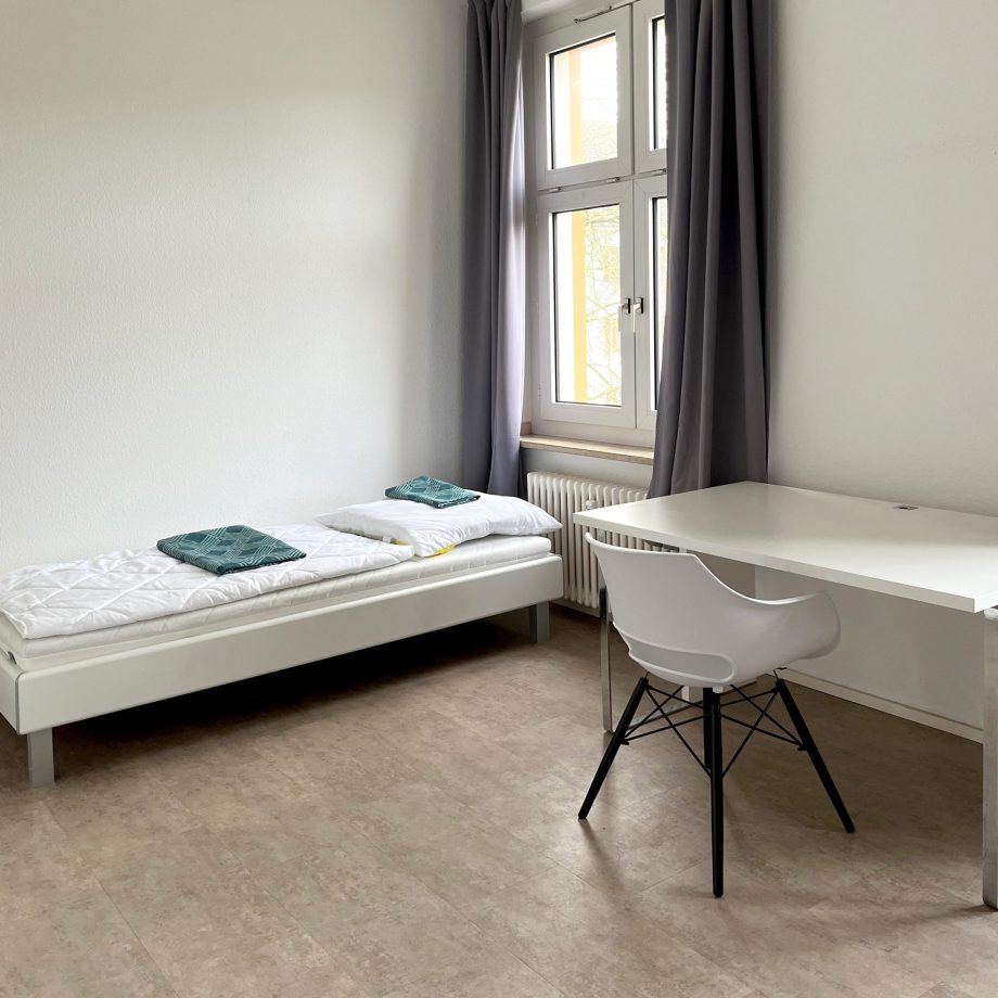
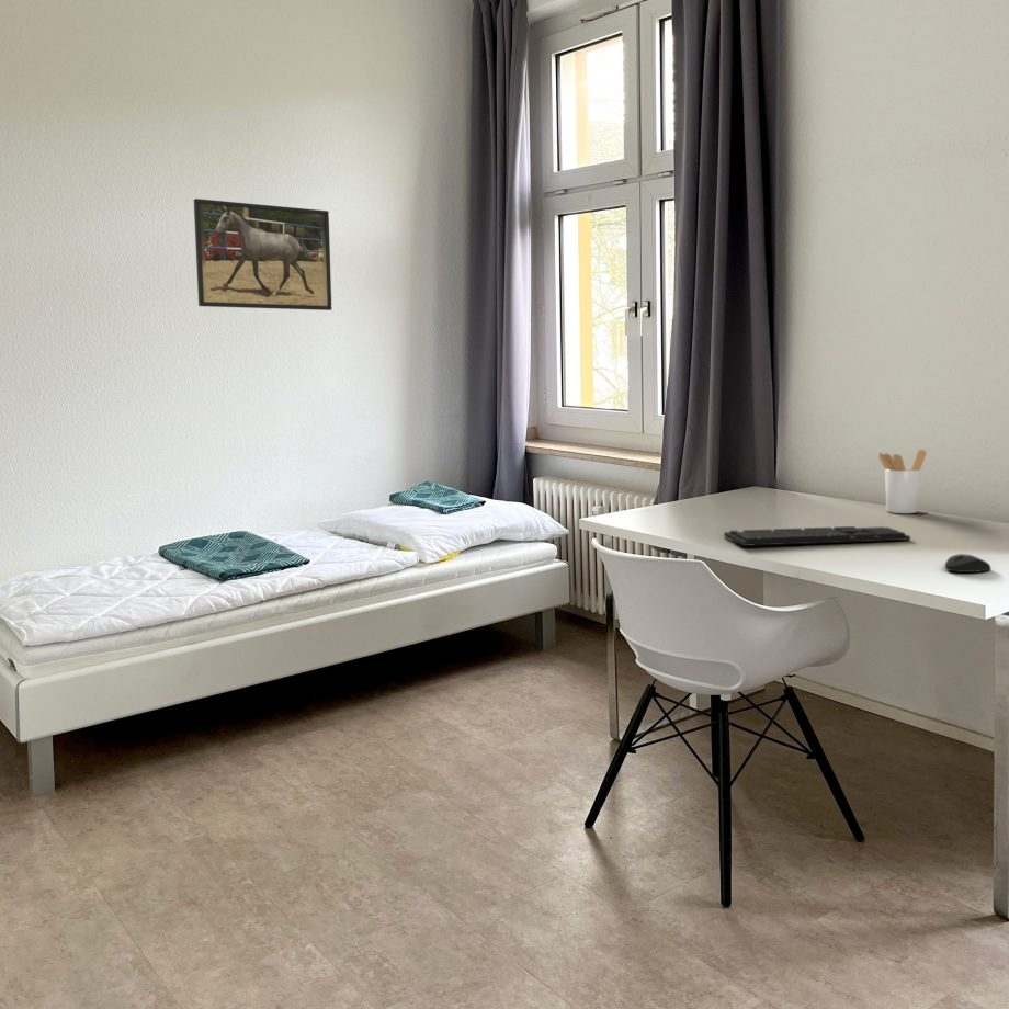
+ keyboard [723,525,911,547]
+ utensil holder [876,449,928,514]
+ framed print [193,197,332,311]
+ mouse [944,553,993,574]
